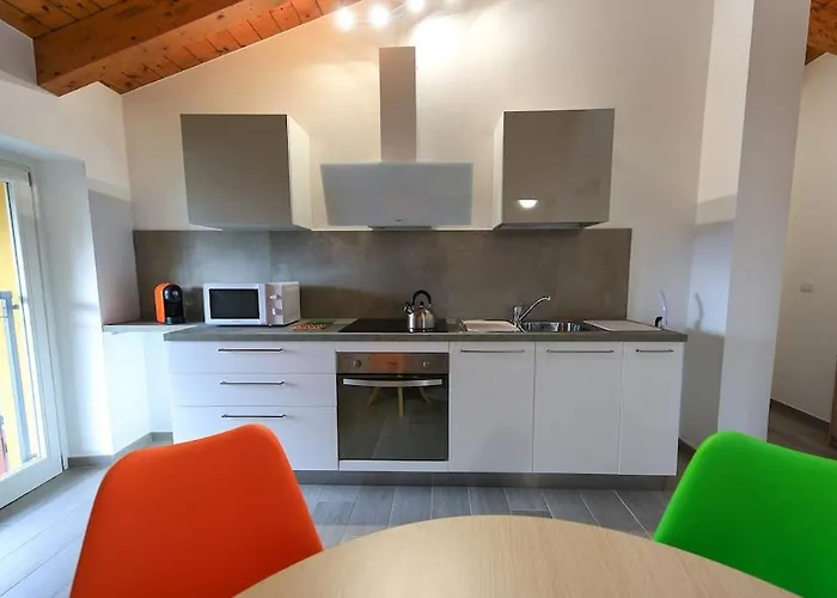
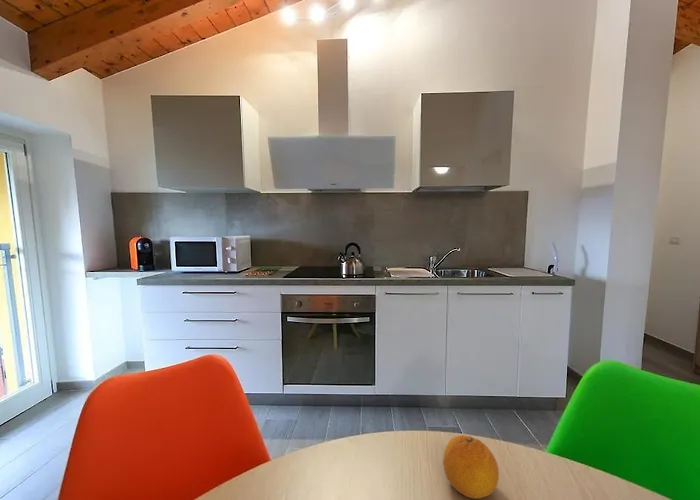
+ fruit [442,434,500,500]
